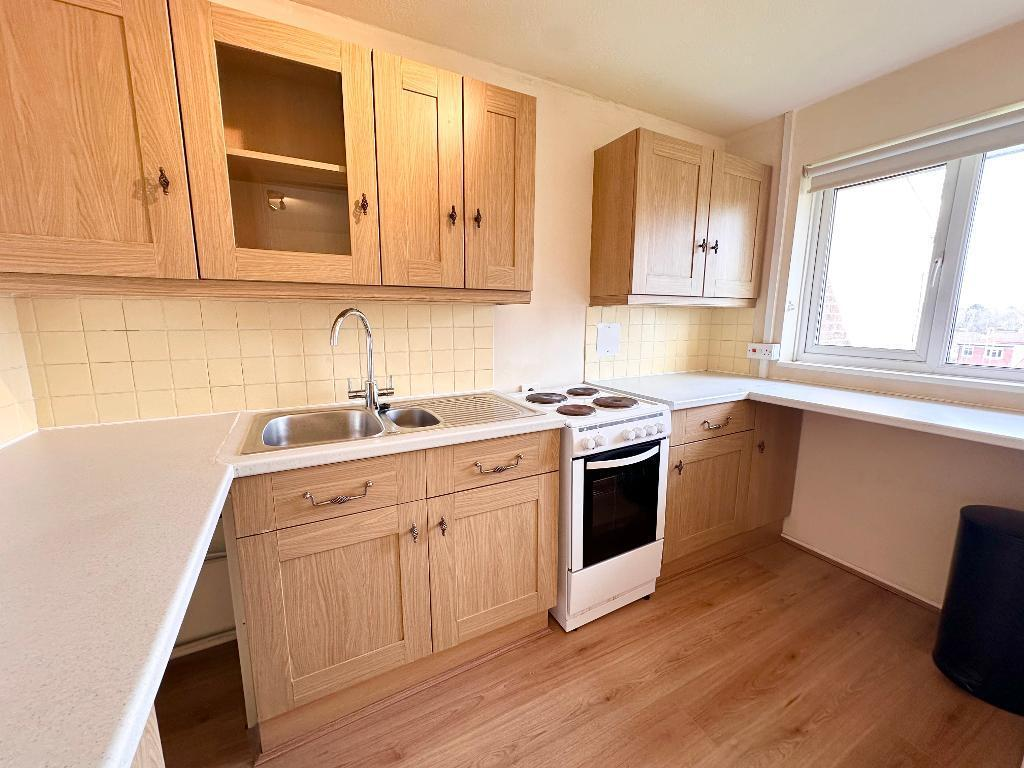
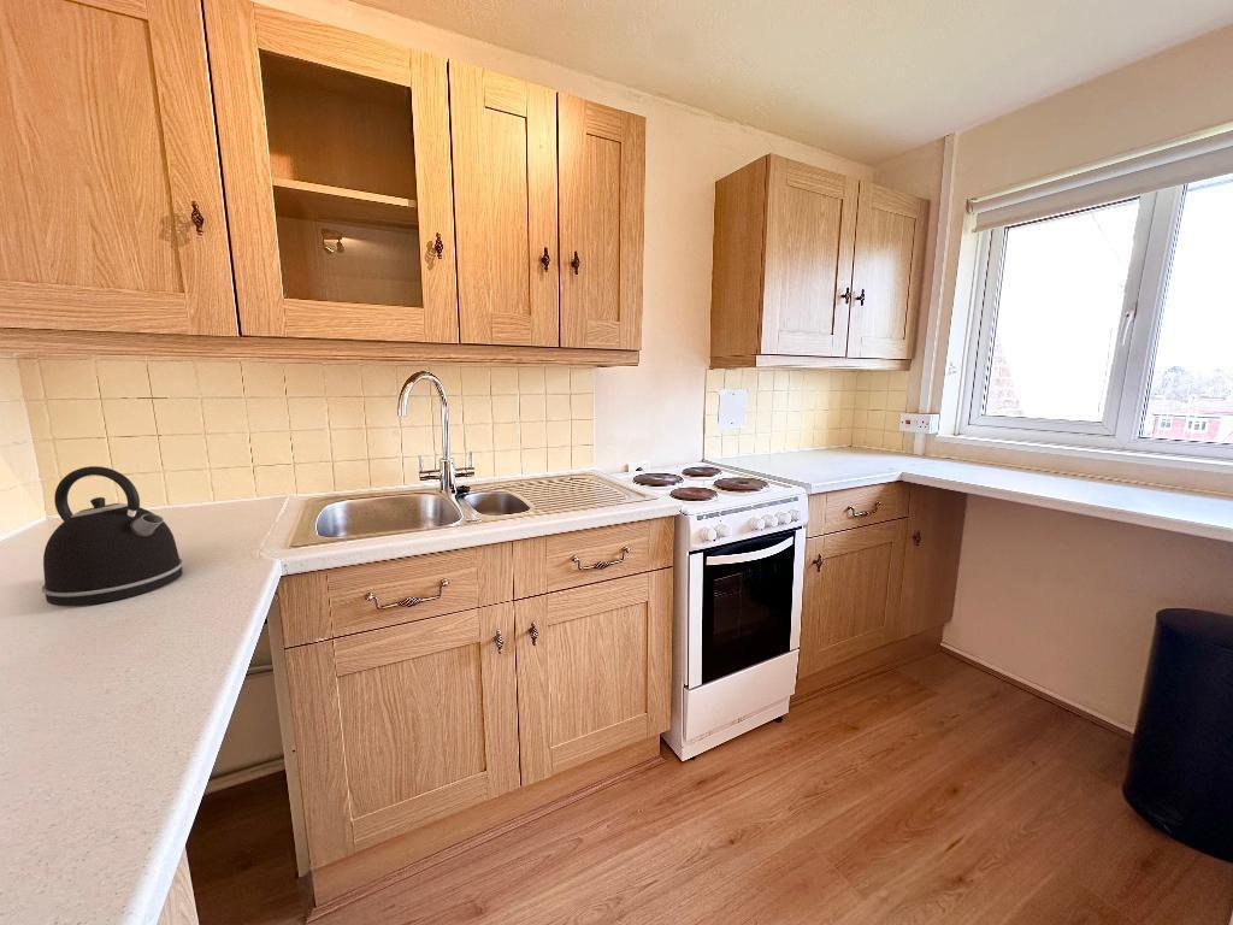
+ kettle [40,465,184,607]
